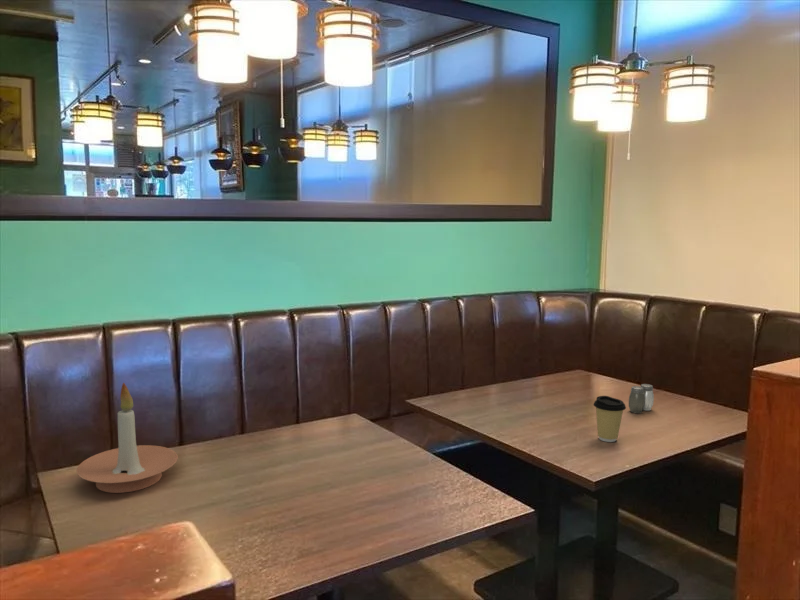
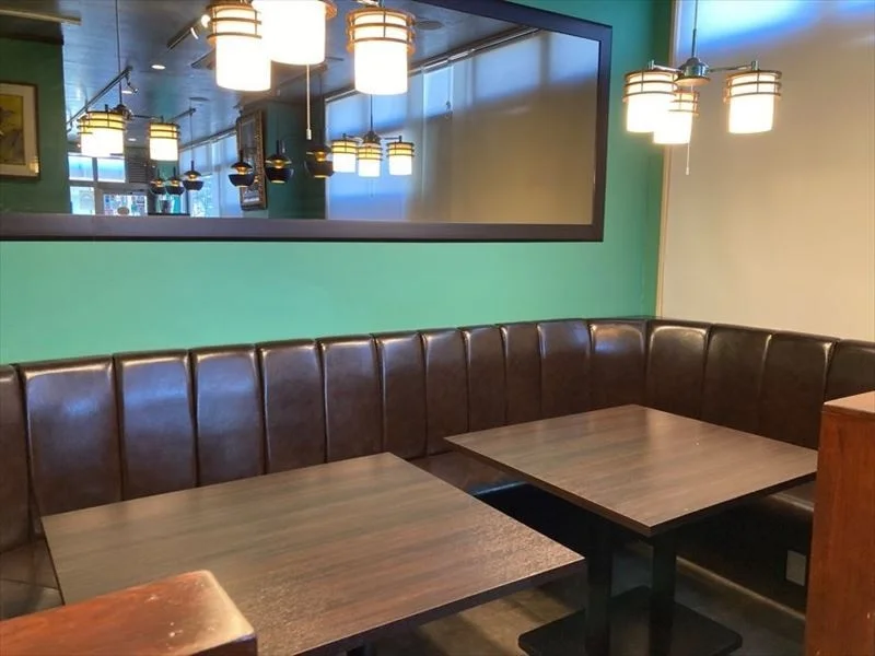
- candle holder [76,382,179,494]
- coffee cup [592,395,627,443]
- salt and pepper shaker [628,383,655,414]
